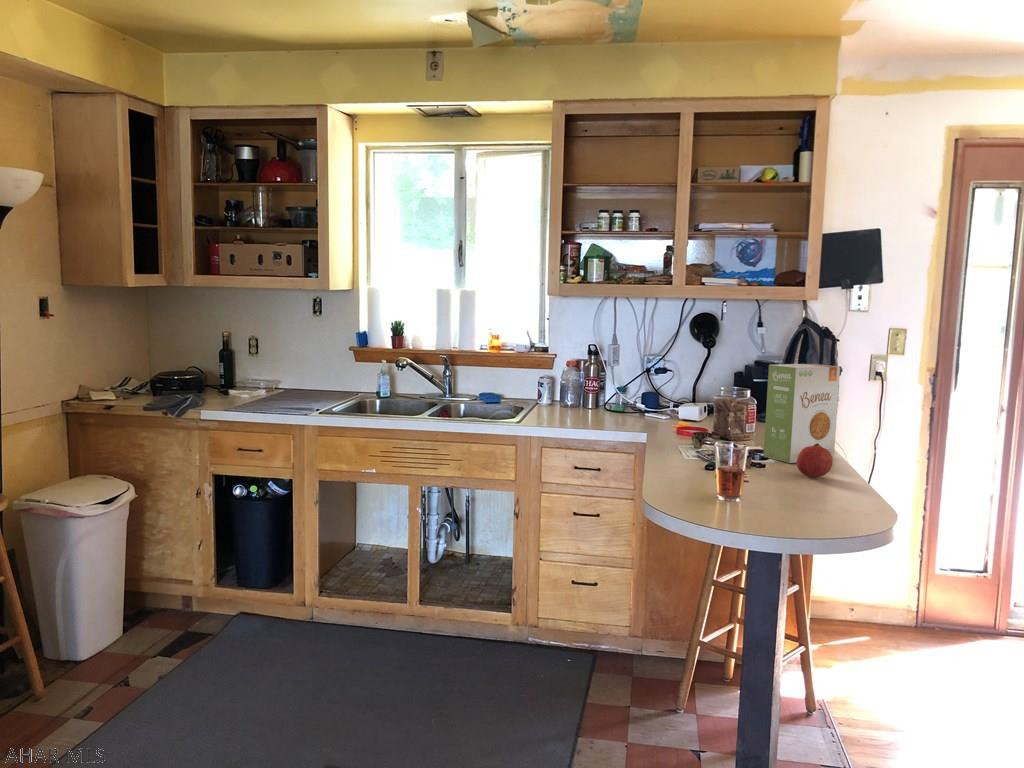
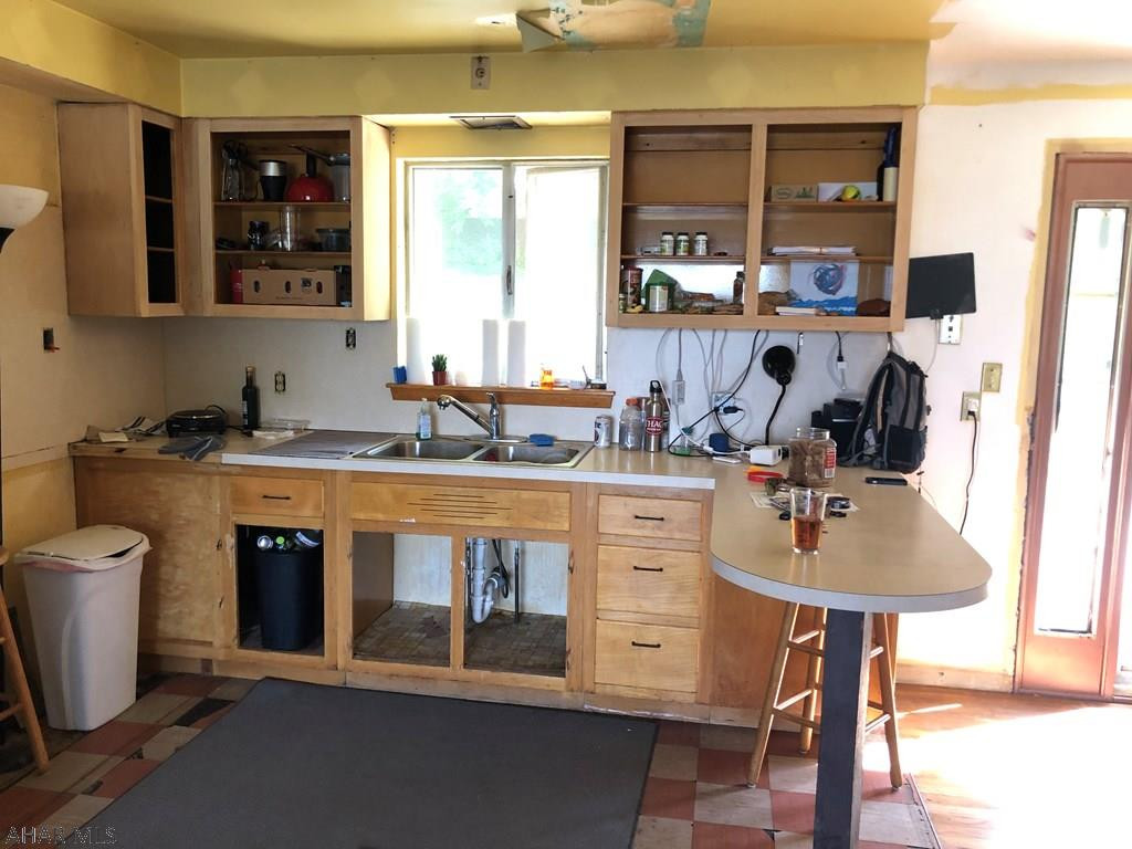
- fruit [796,443,834,478]
- food box [763,363,841,464]
